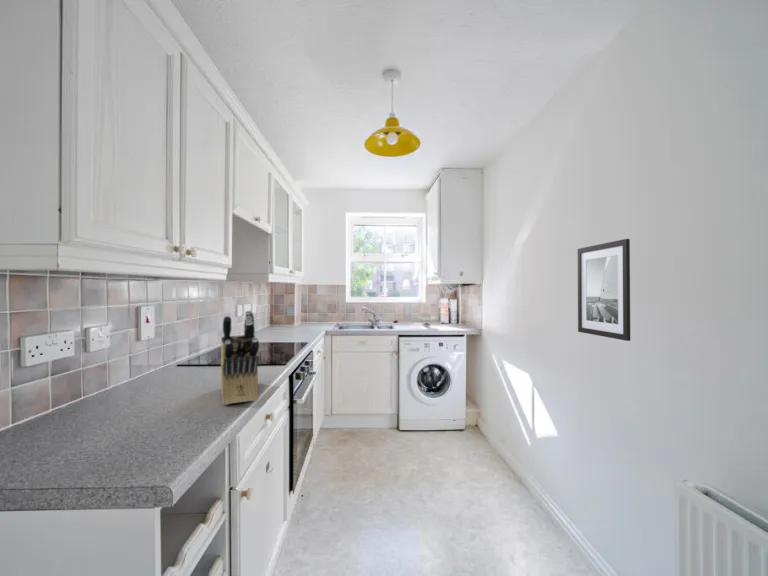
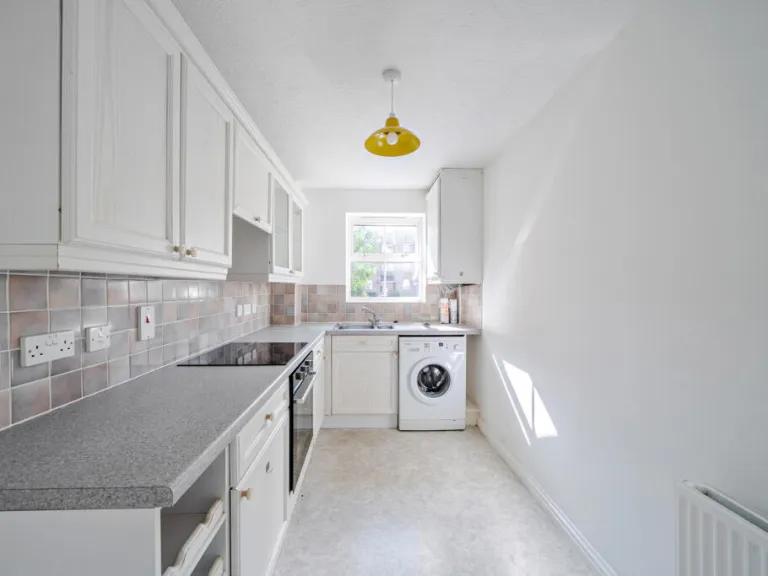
- knife block [220,309,260,406]
- wall art [577,238,631,342]
